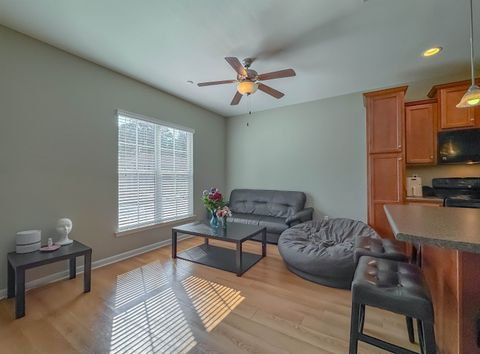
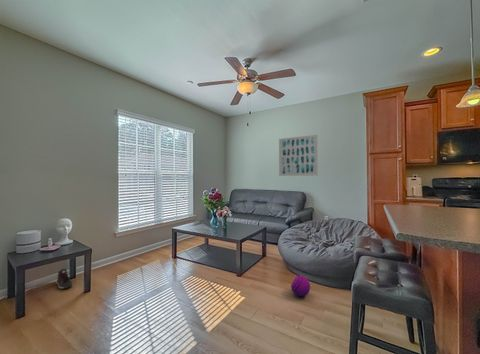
+ ball [290,274,311,297]
+ wall art [278,134,319,177]
+ sneaker [55,268,74,290]
